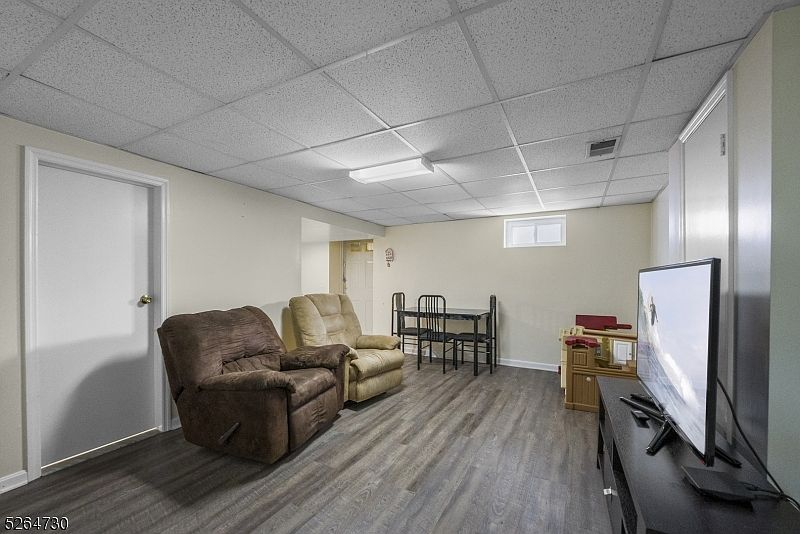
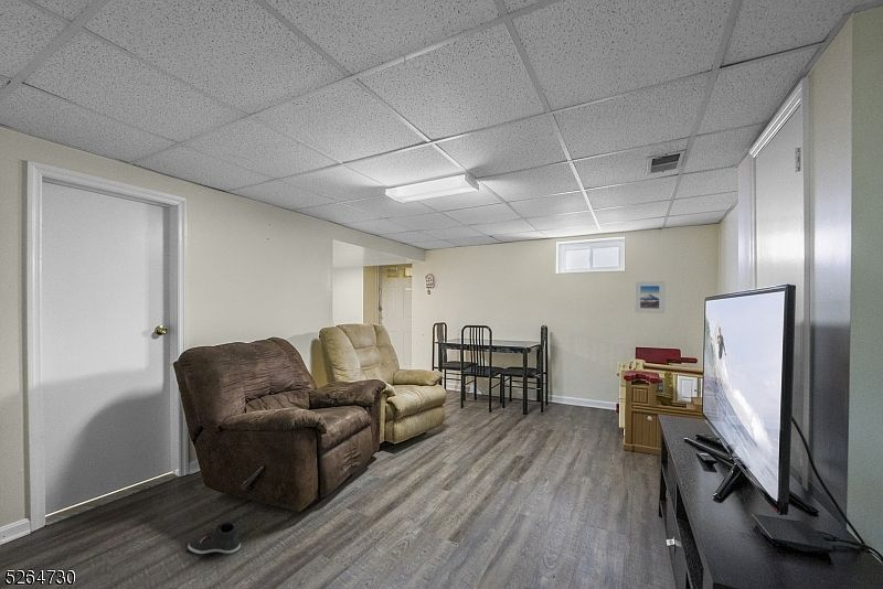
+ sneaker [187,522,242,555]
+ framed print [634,280,666,314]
